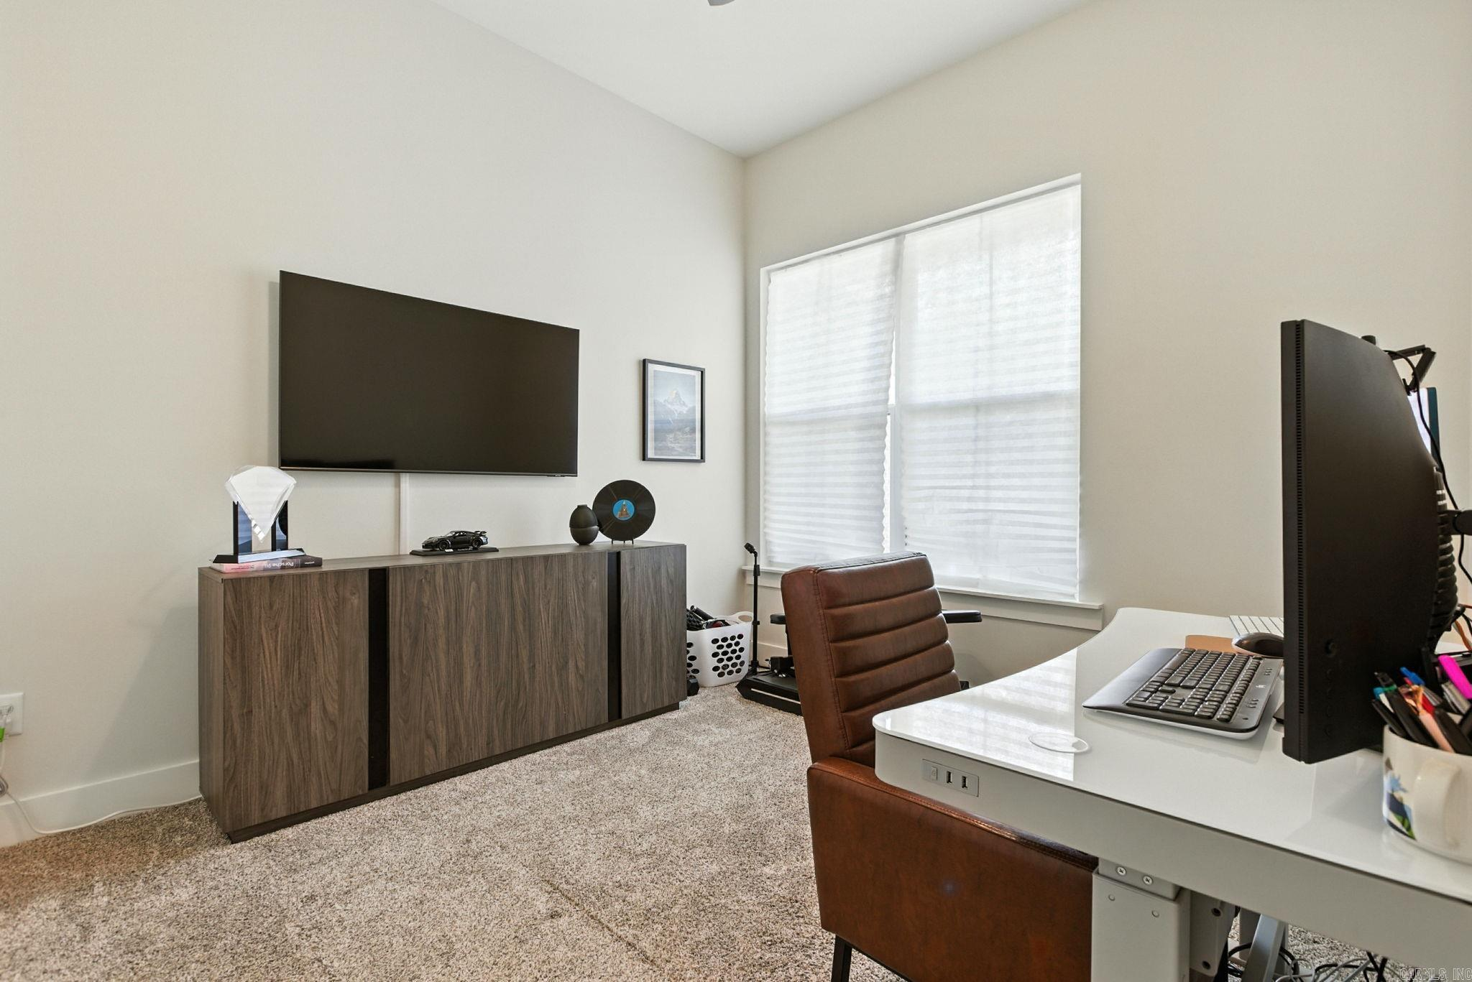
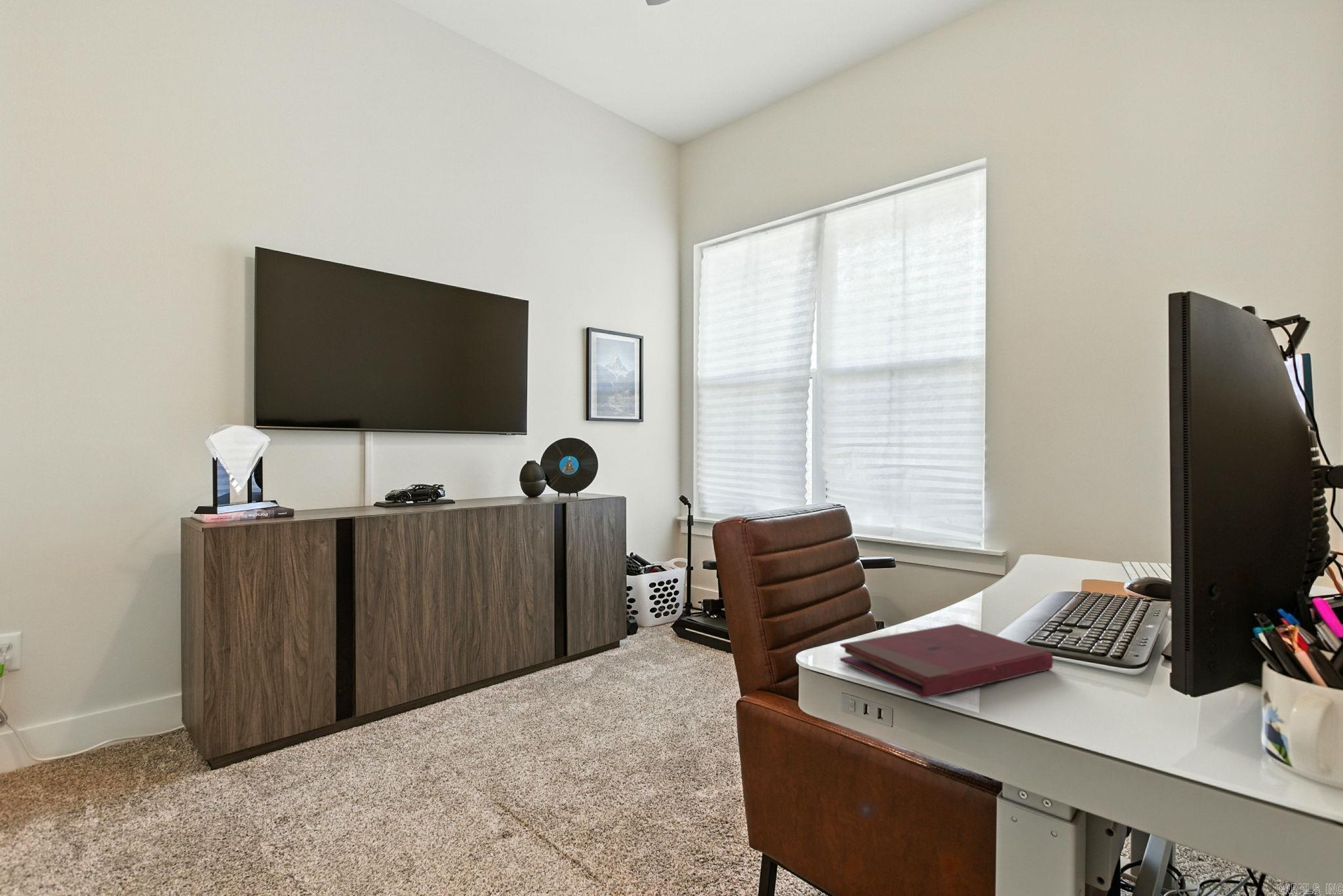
+ book [839,623,1054,699]
